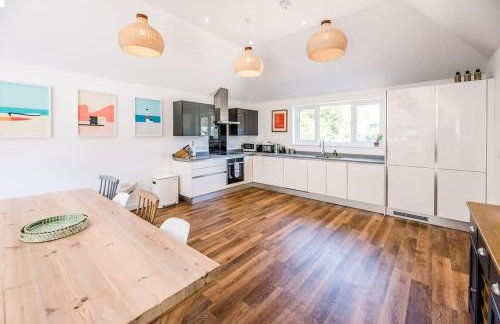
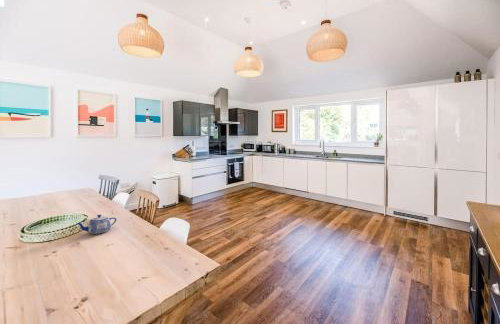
+ teapot [75,214,117,235]
